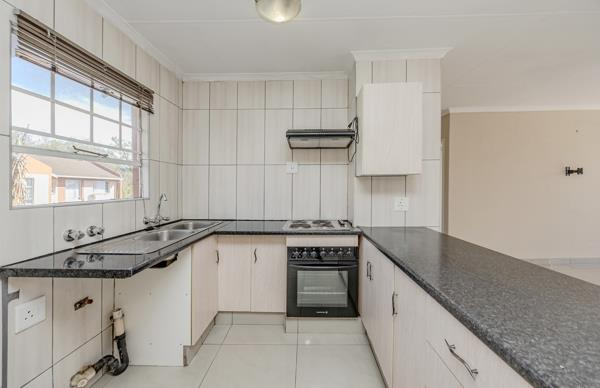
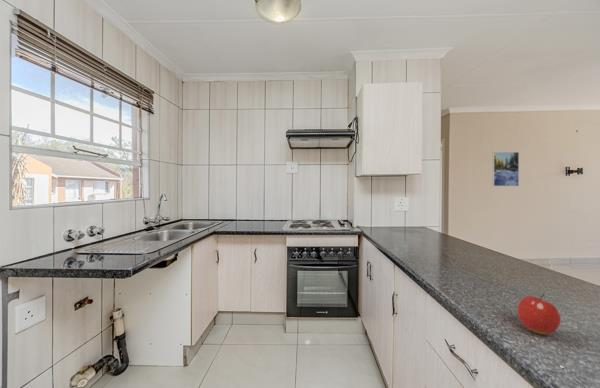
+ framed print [492,151,520,187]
+ fruit [517,293,562,335]
